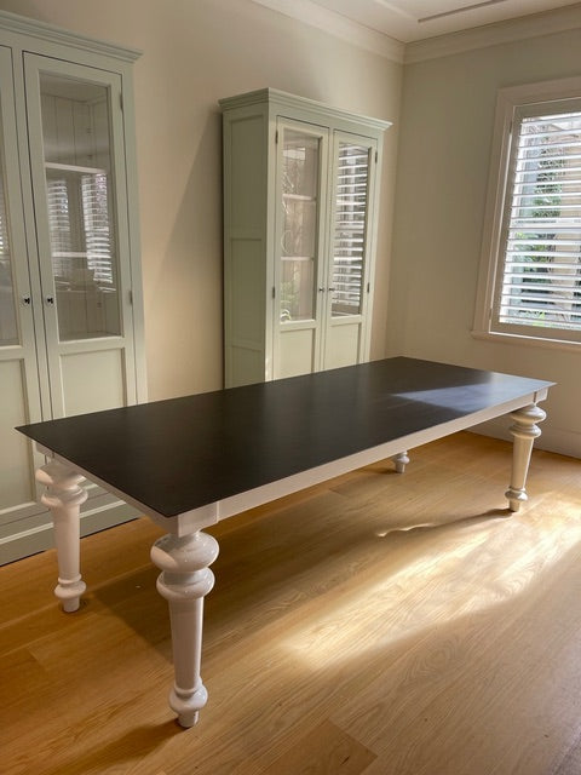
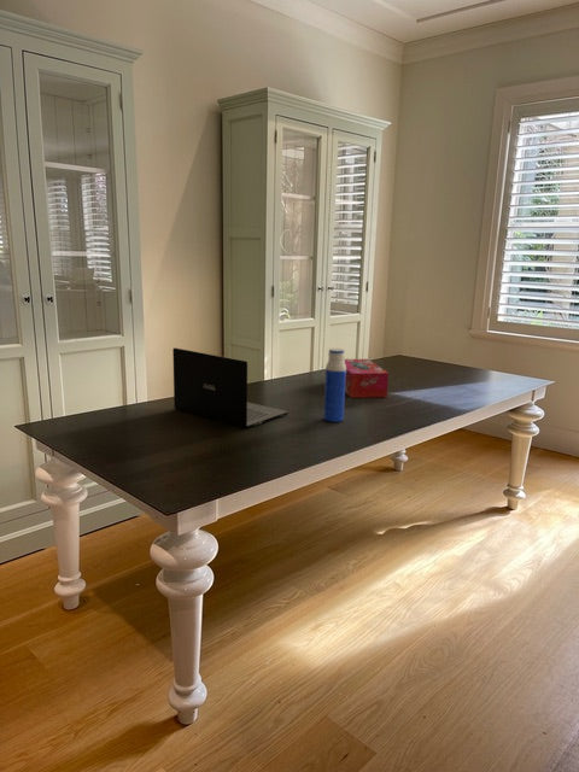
+ water bottle [322,347,346,423]
+ tissue box [344,358,390,399]
+ laptop [171,347,288,429]
